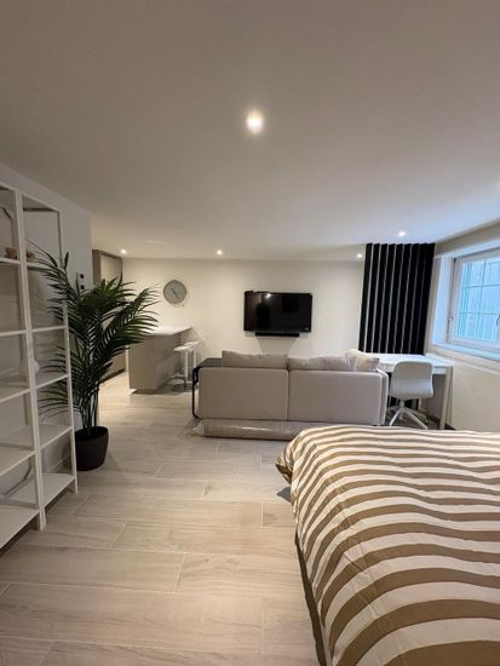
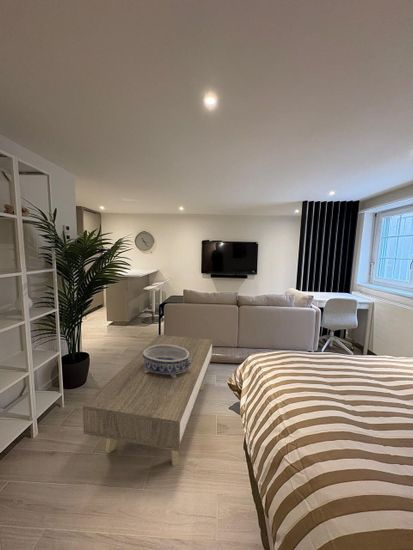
+ decorative bowl [142,344,191,378]
+ coffee table [82,334,214,467]
